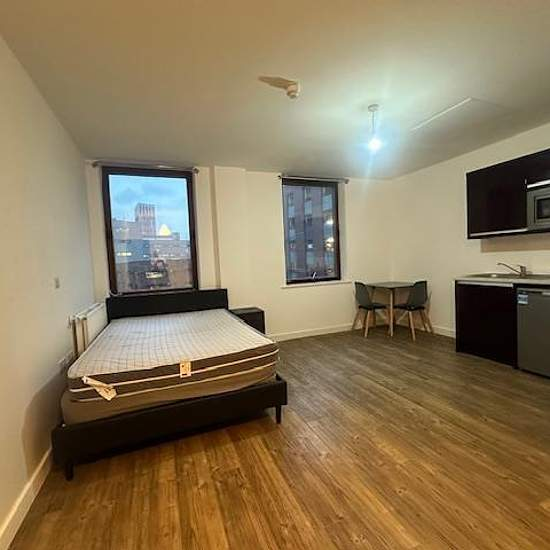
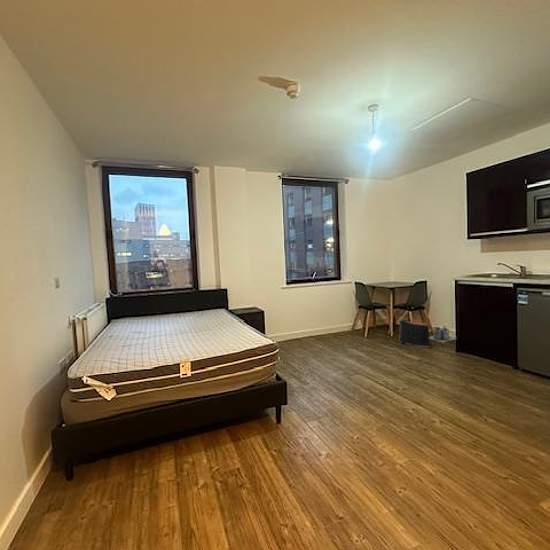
+ boots [429,325,456,344]
+ backpack [398,319,431,348]
